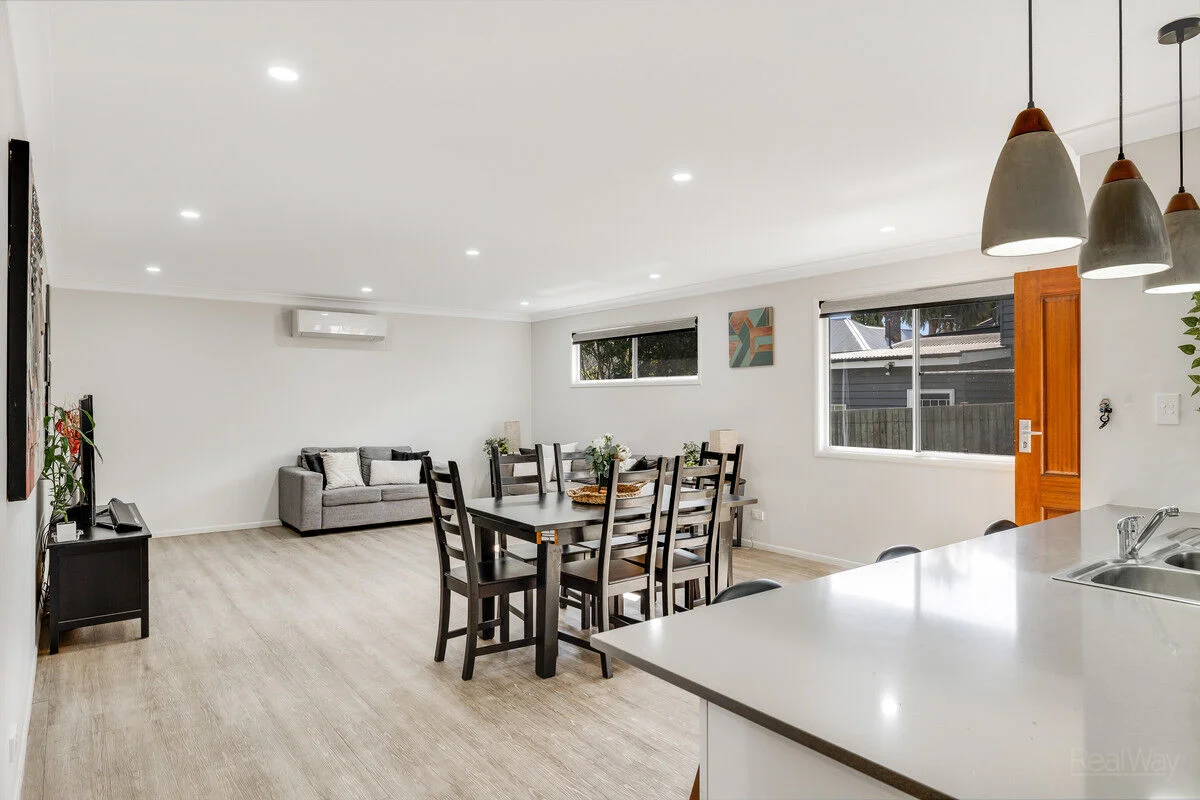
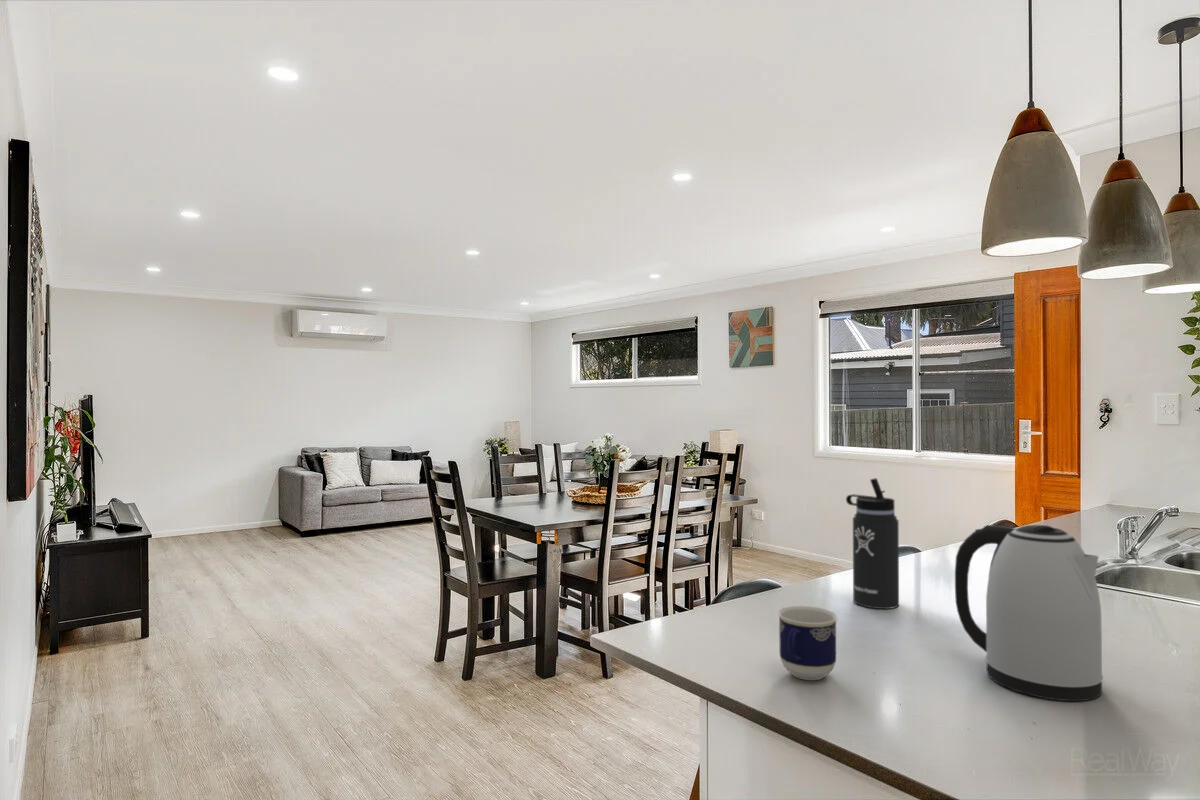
+ thermos bottle [845,477,900,610]
+ kettle [954,524,1104,702]
+ cup [777,605,839,681]
